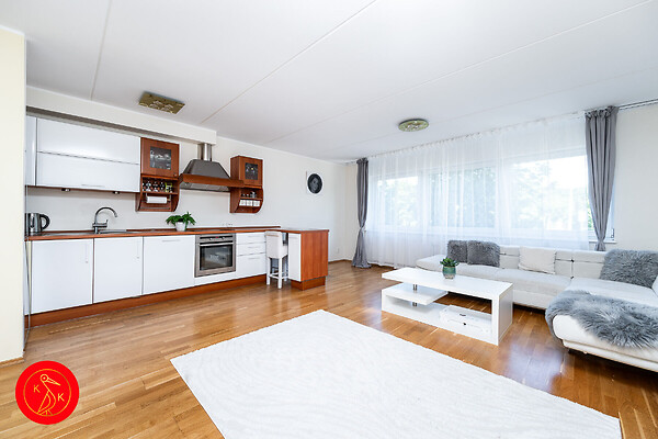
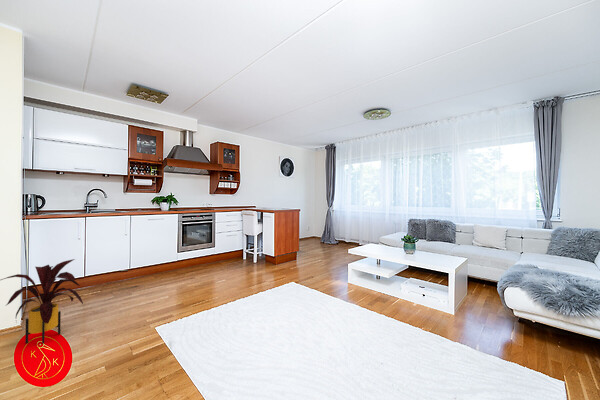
+ house plant [0,258,84,344]
